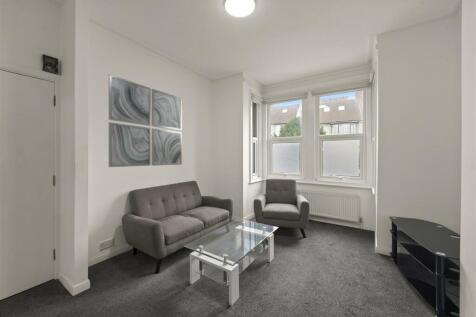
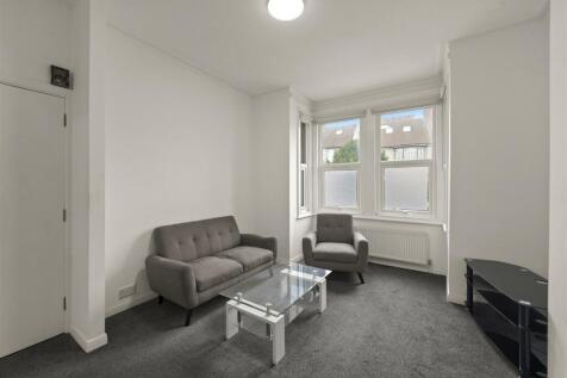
- wall art [108,74,183,168]
